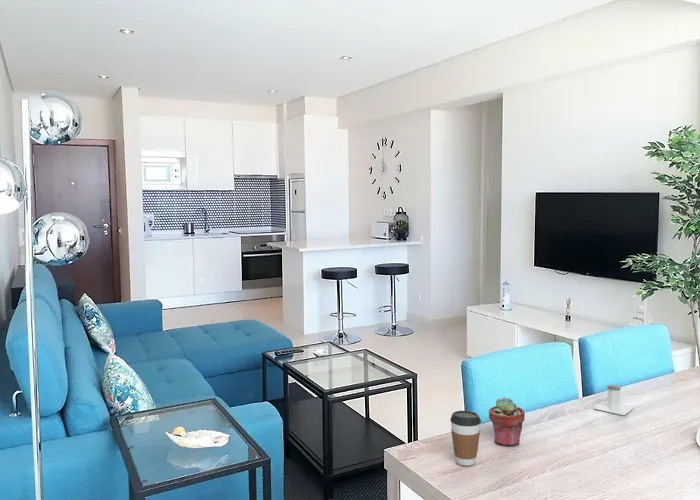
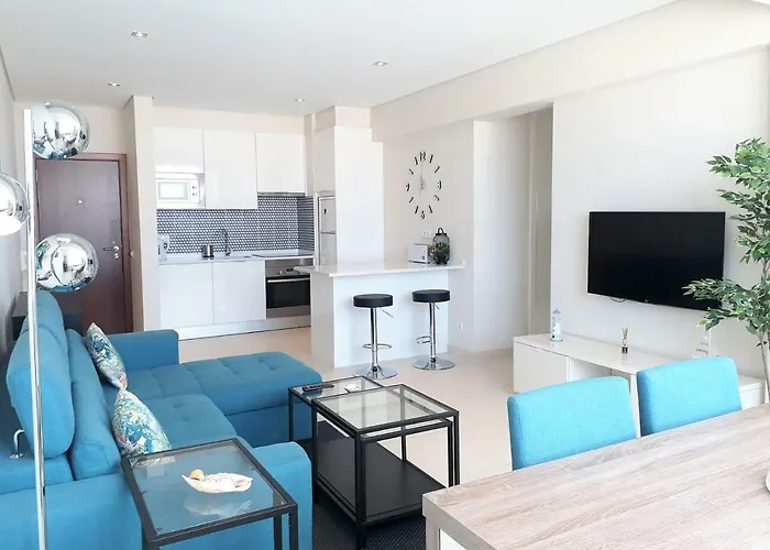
- salt shaker [592,384,635,416]
- potted succulent [488,396,526,447]
- coffee cup [449,410,482,467]
